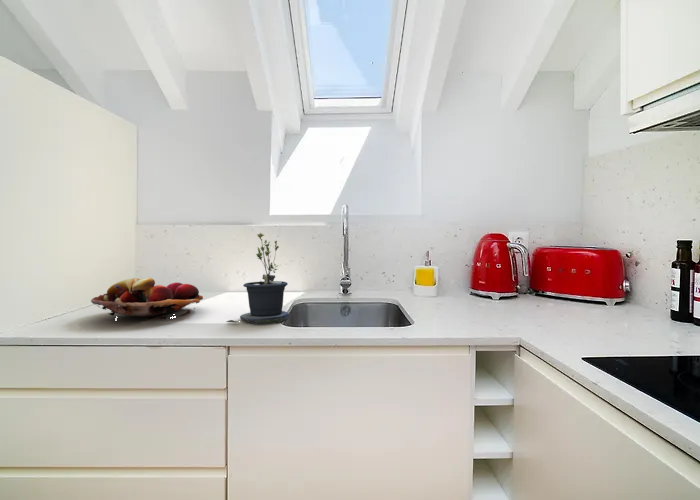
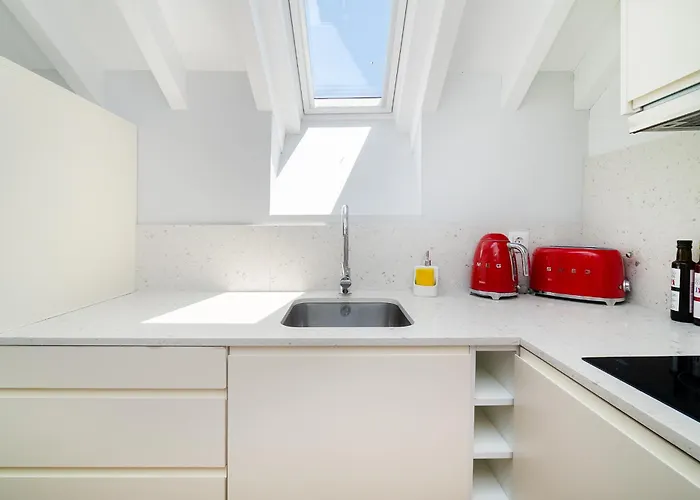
- potted plant [226,232,291,324]
- fruit basket [90,277,204,322]
